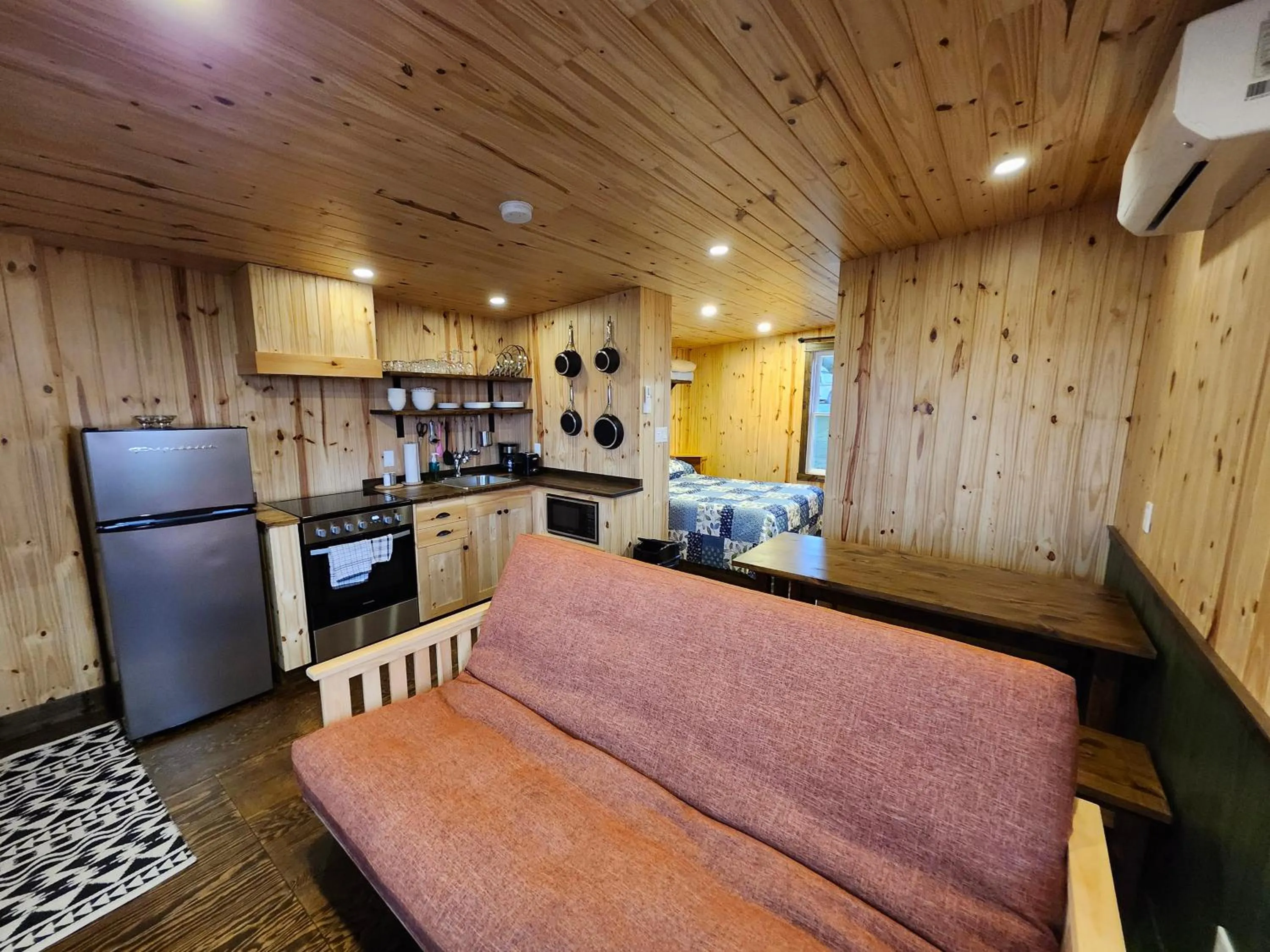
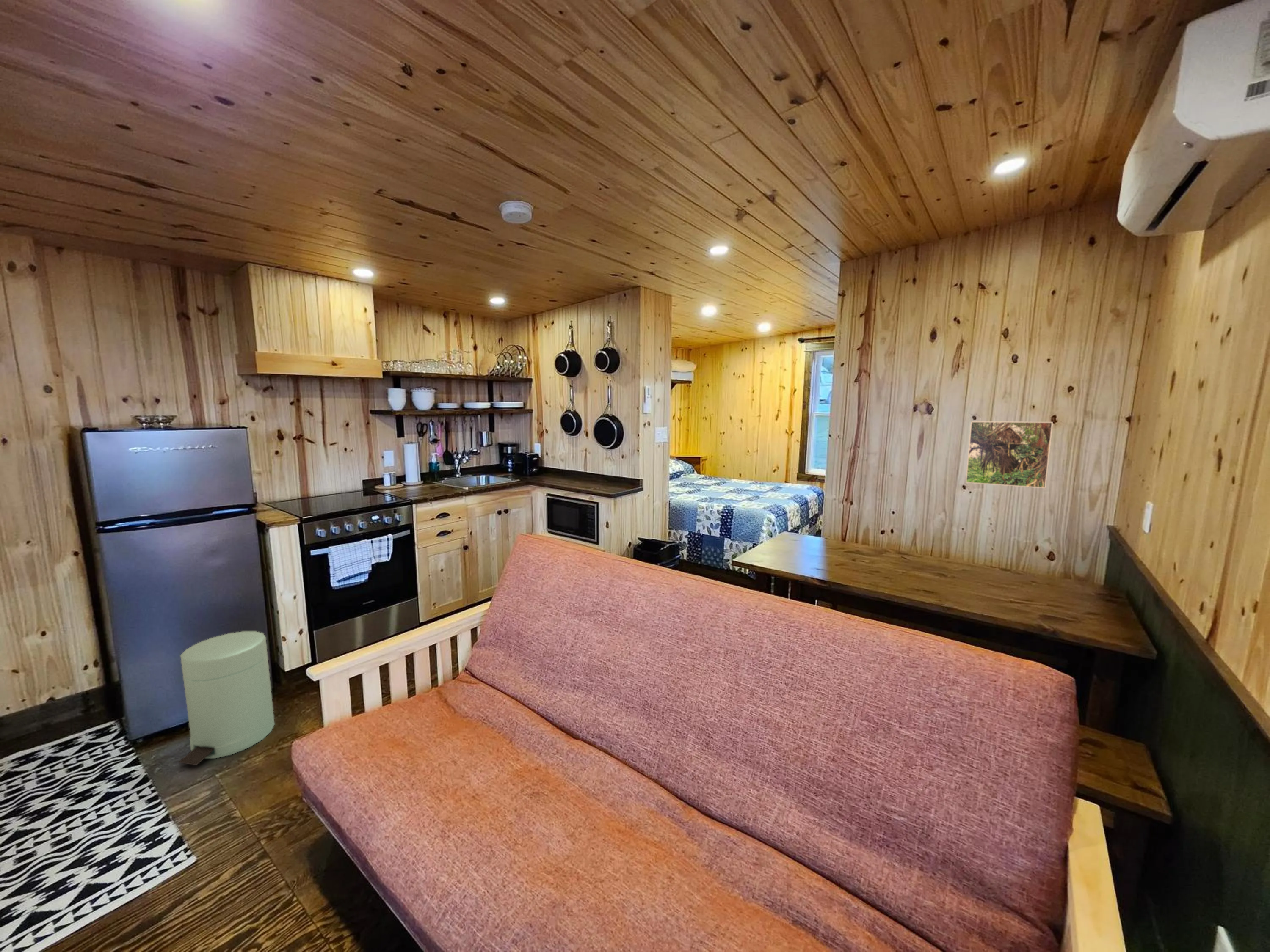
+ trash can [178,631,275,765]
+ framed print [965,421,1054,489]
